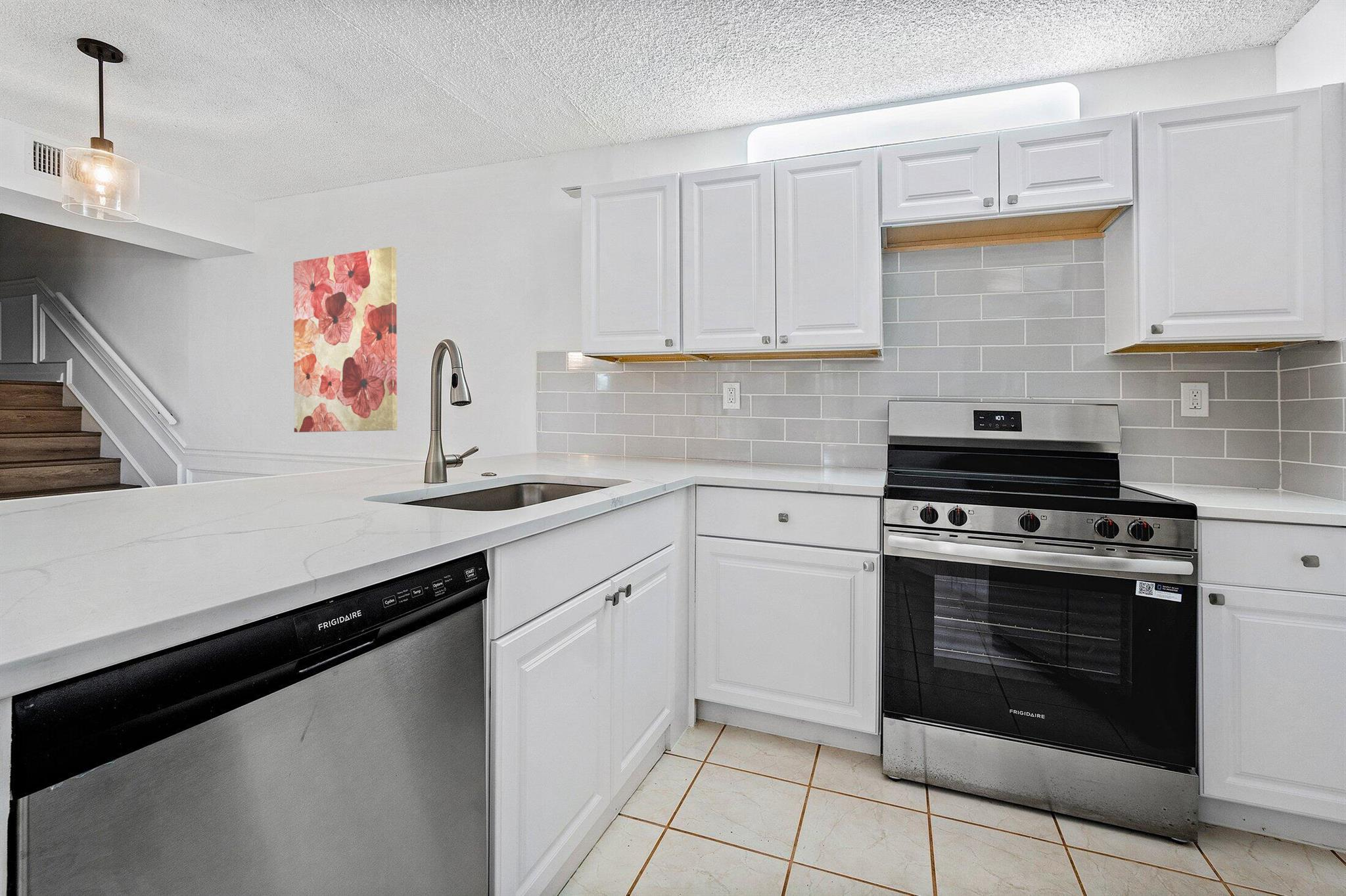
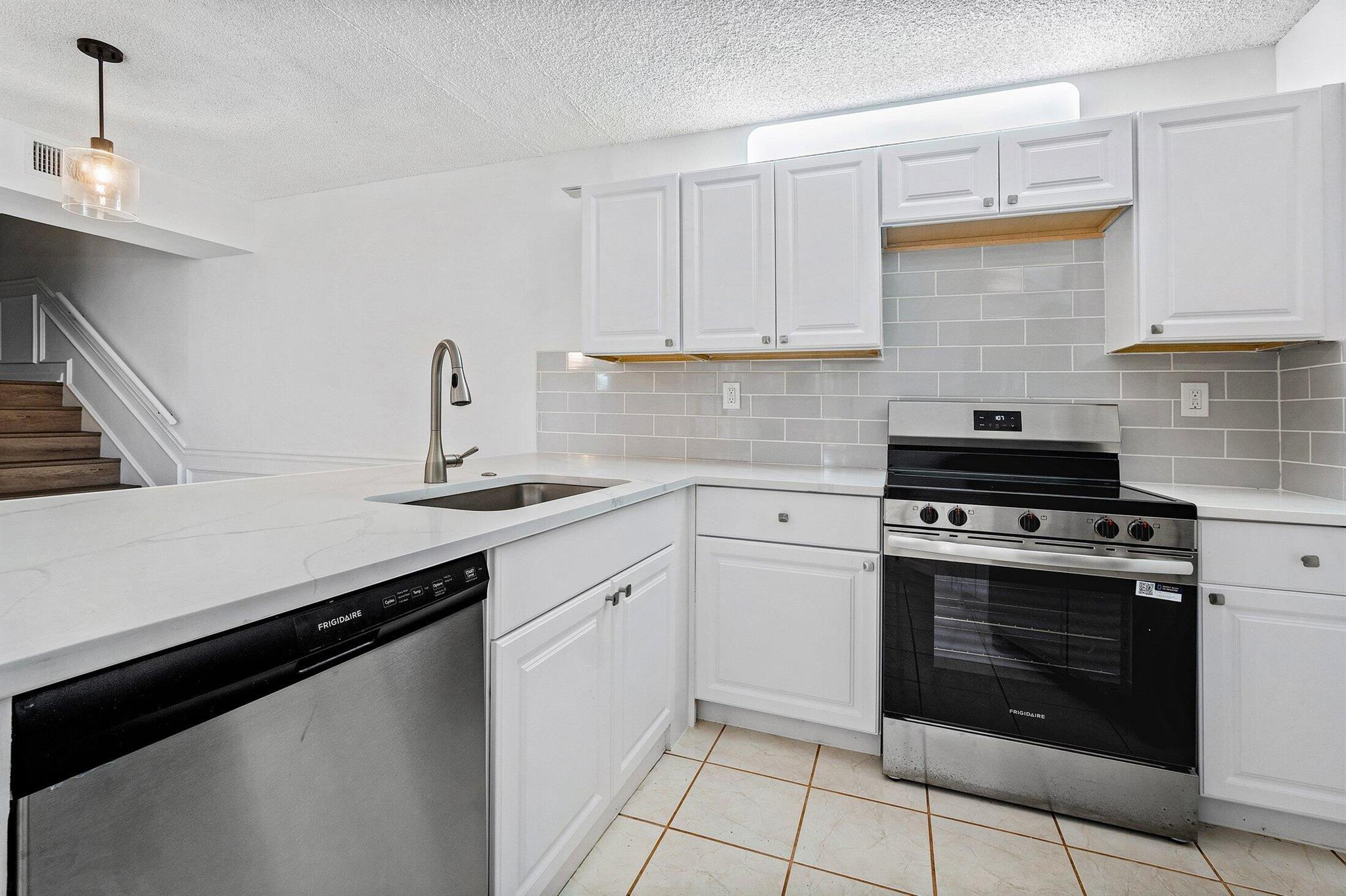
- wall art [293,246,398,433]
